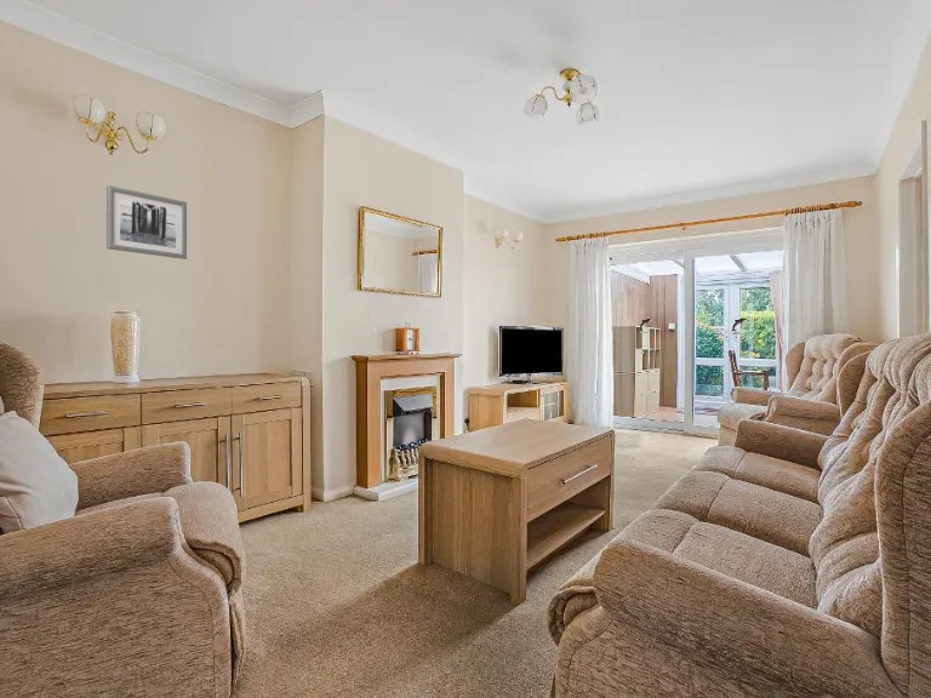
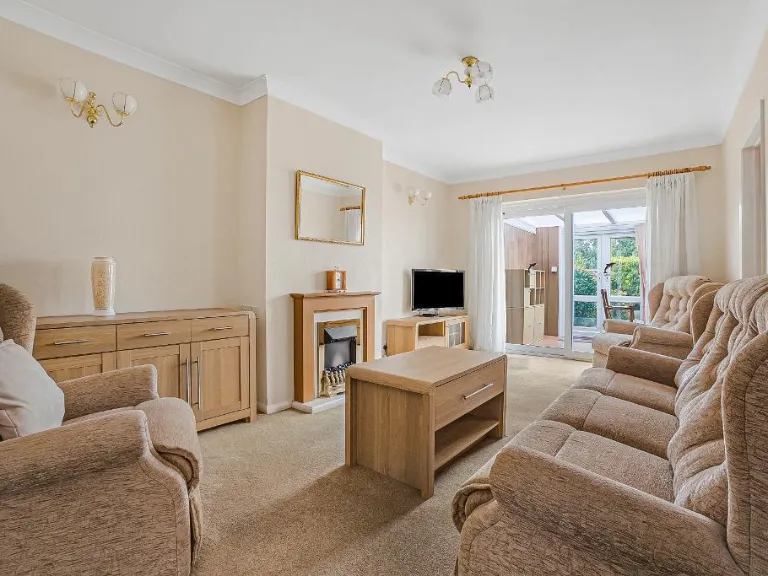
- wall art [105,184,188,261]
